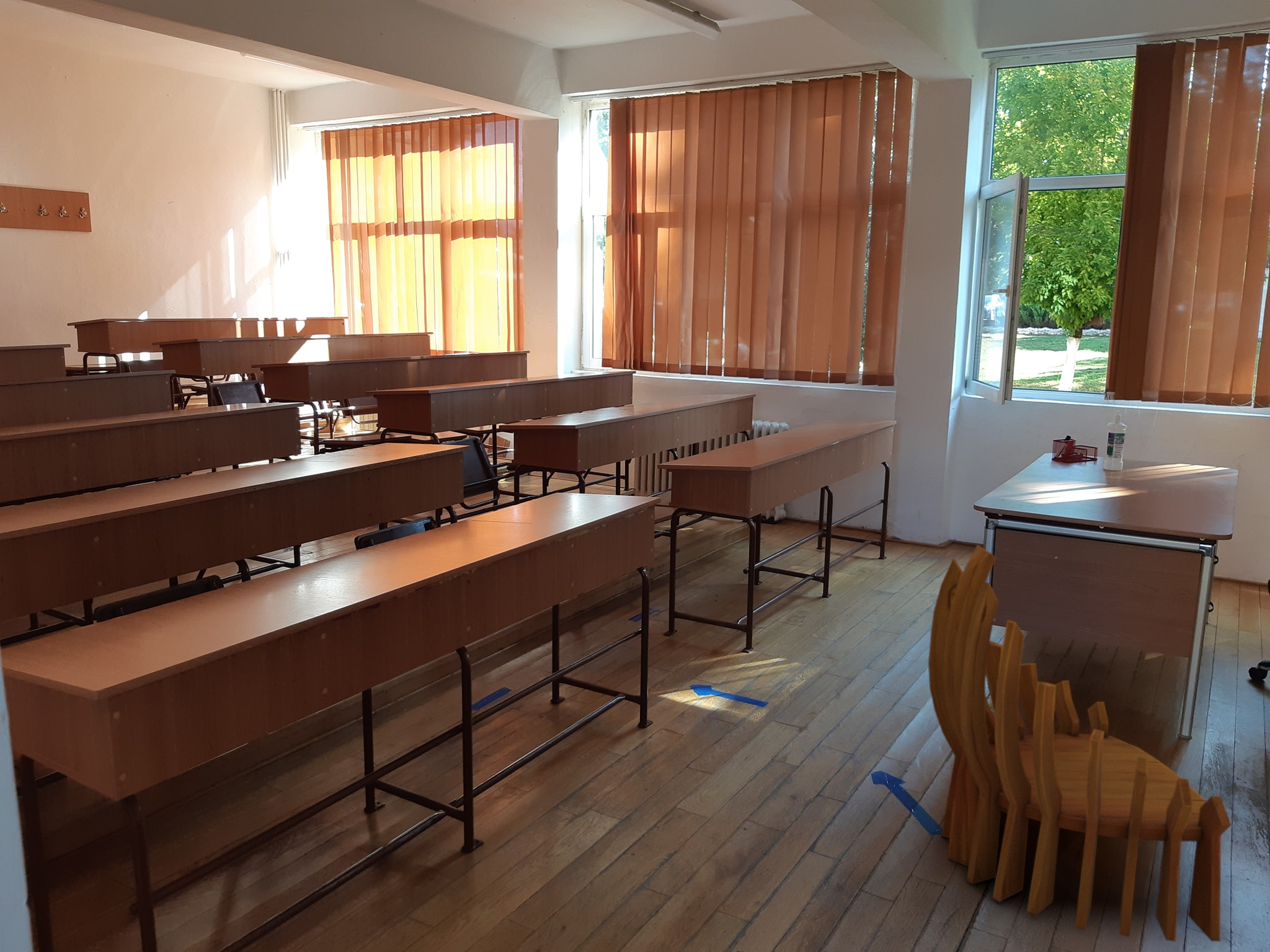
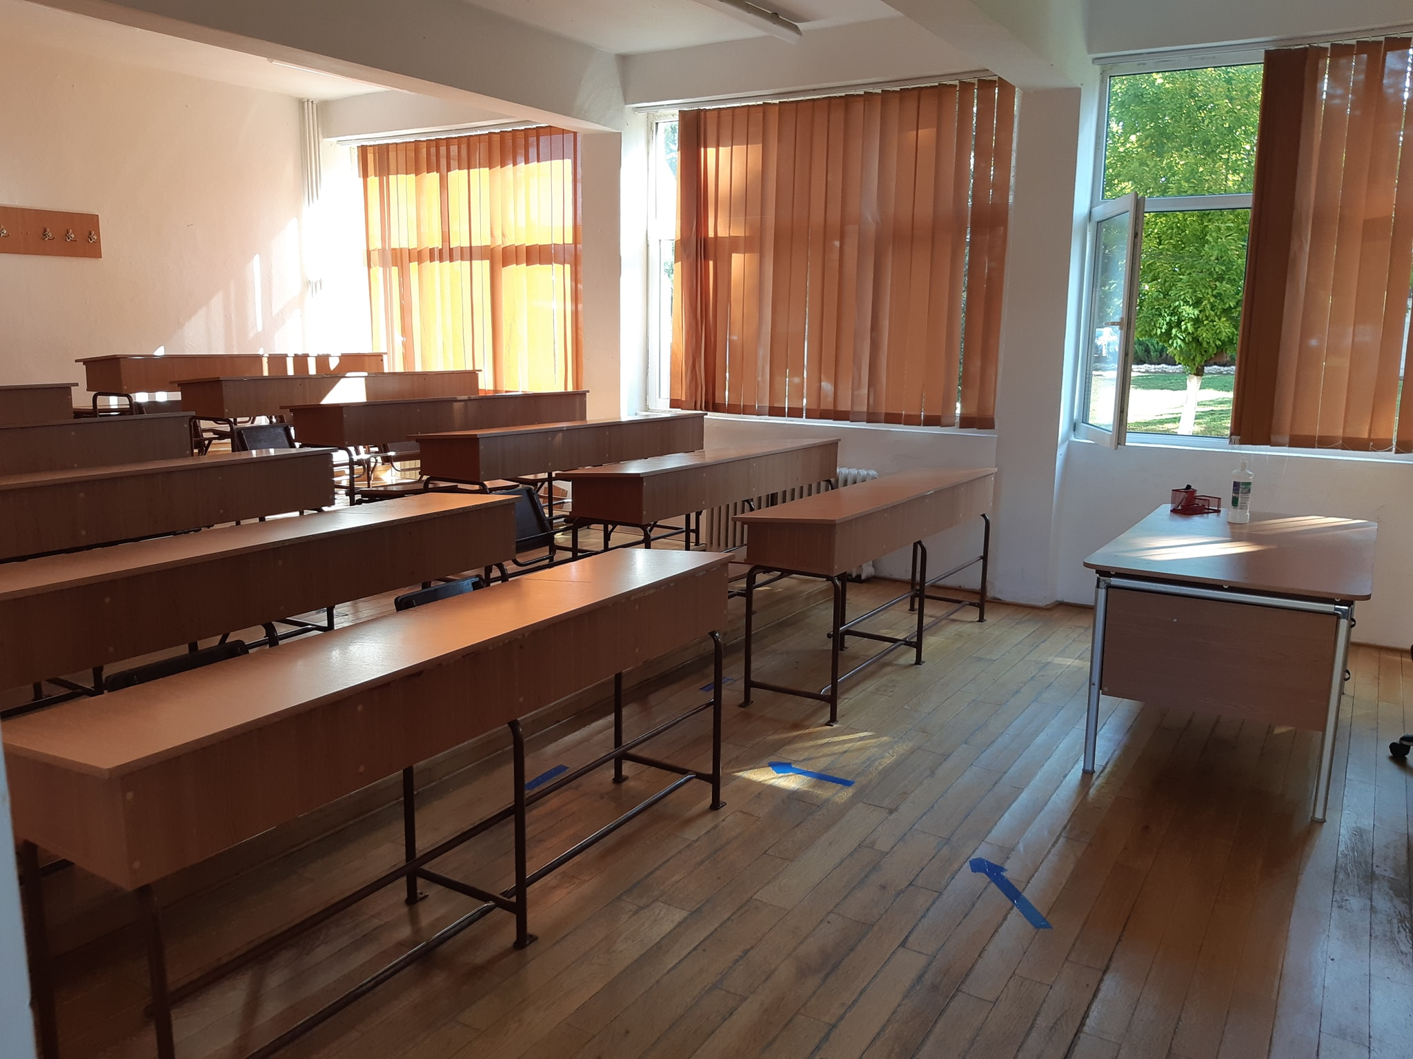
- wooden chair [928,544,1232,942]
